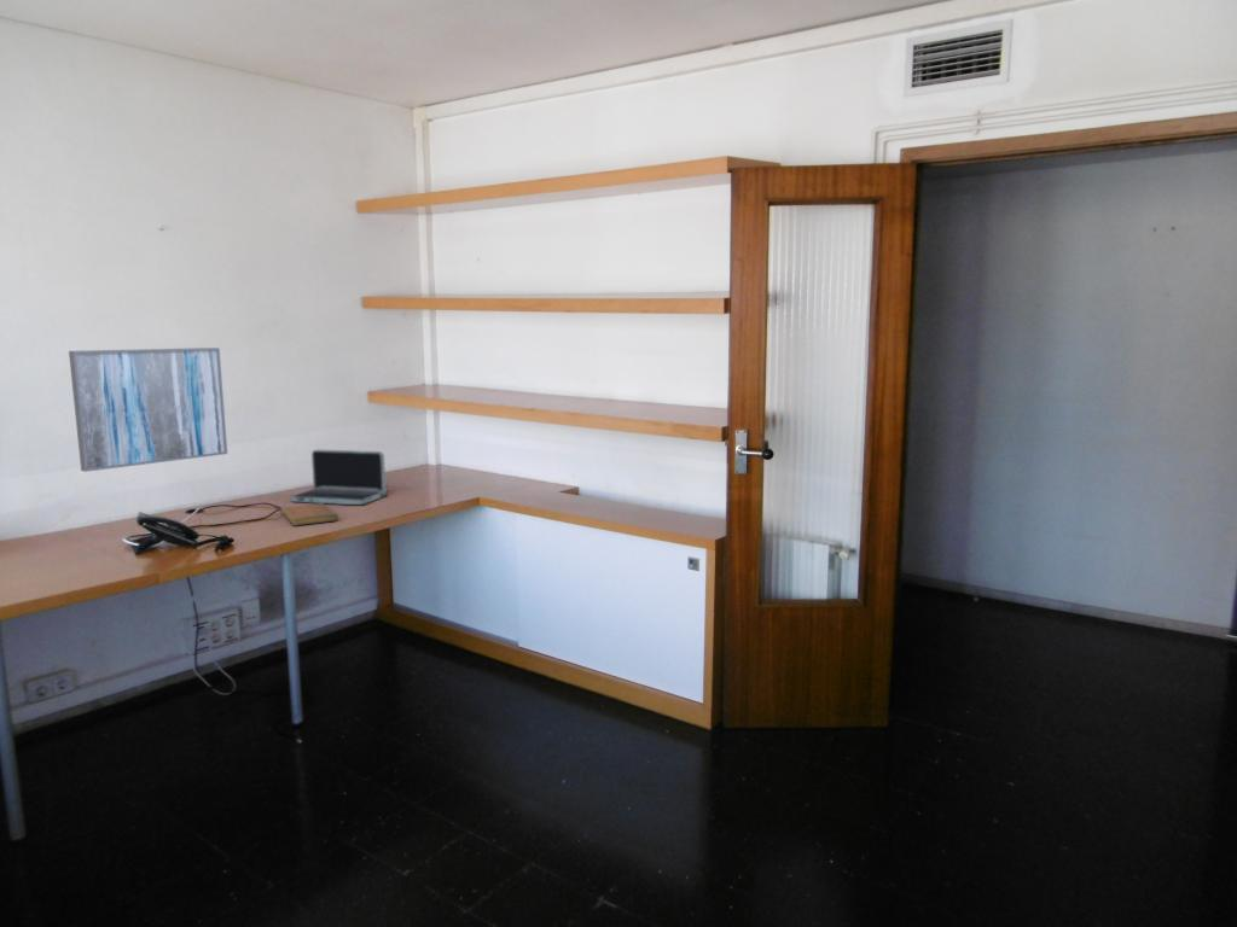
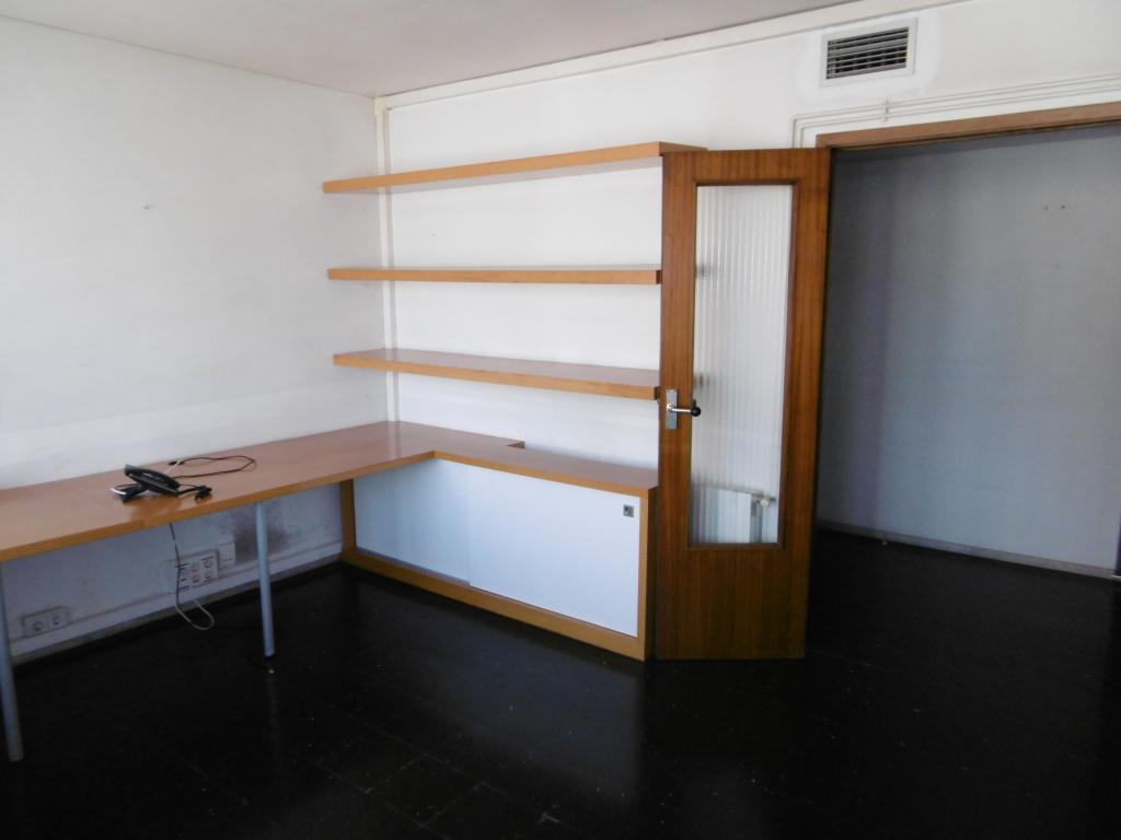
- laptop [290,448,389,506]
- notebook [280,503,339,526]
- wall art [68,346,228,473]
